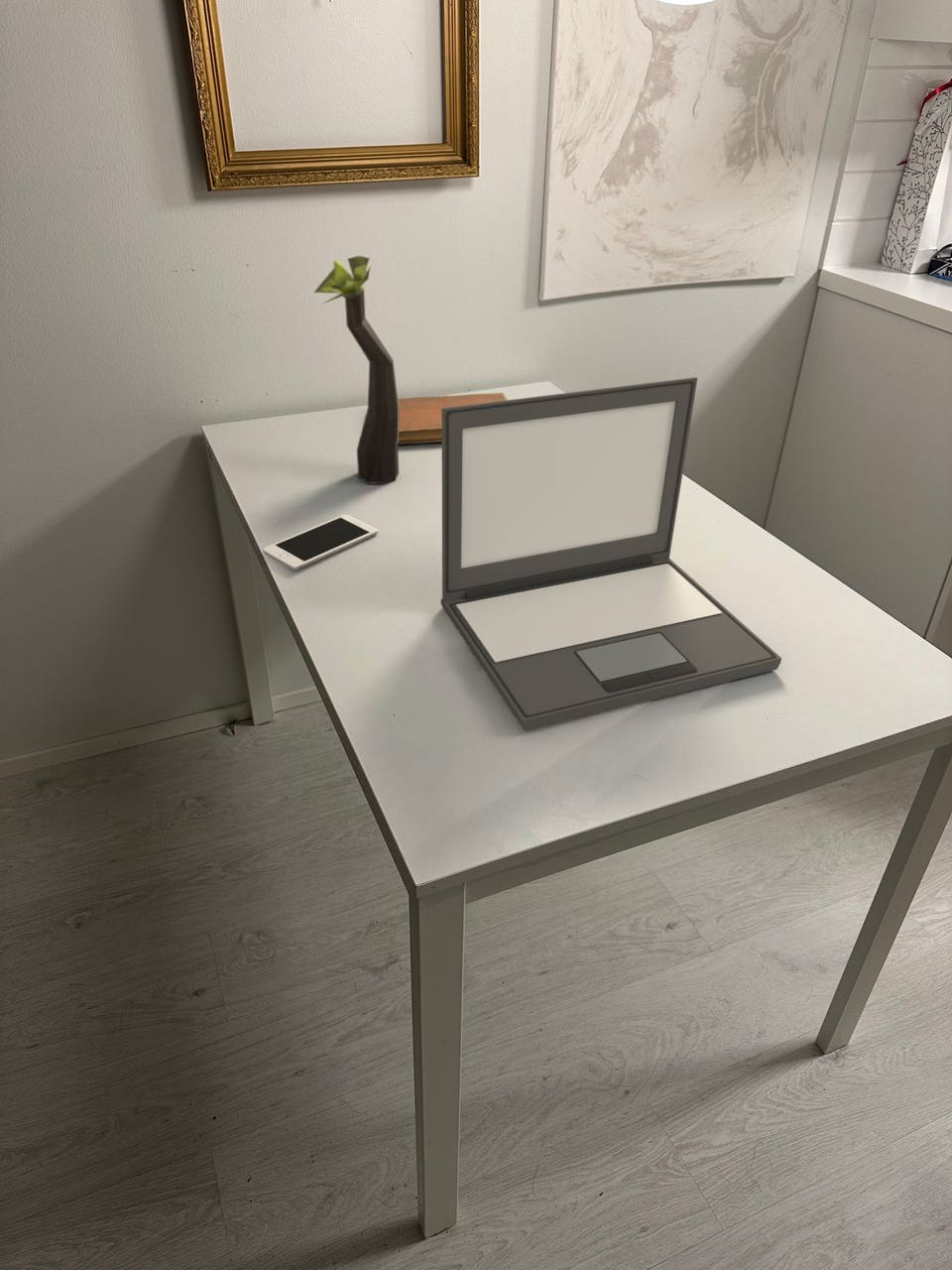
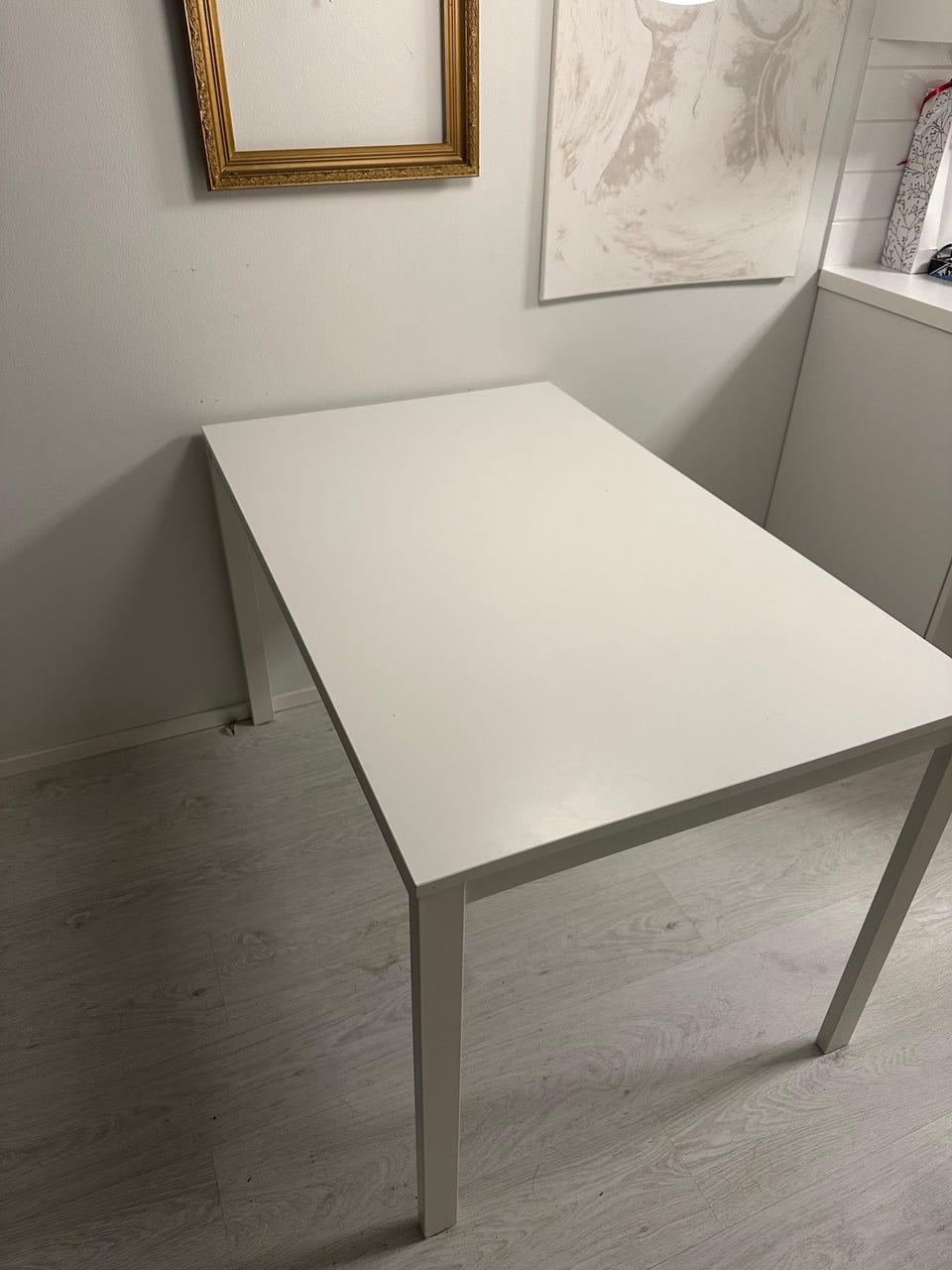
- cell phone [262,513,379,572]
- laptop [439,376,782,732]
- notebook [398,392,509,445]
- plant [312,255,400,485]
